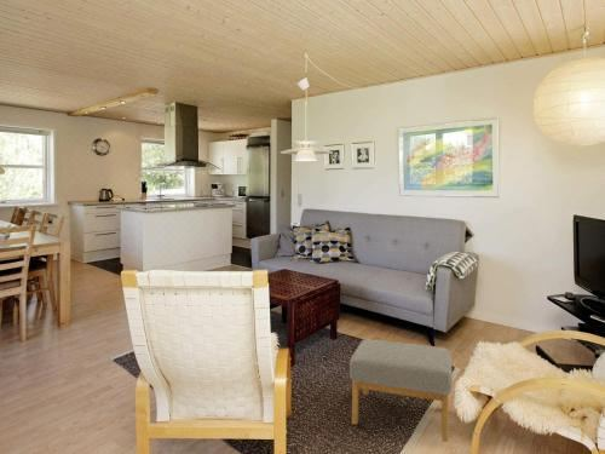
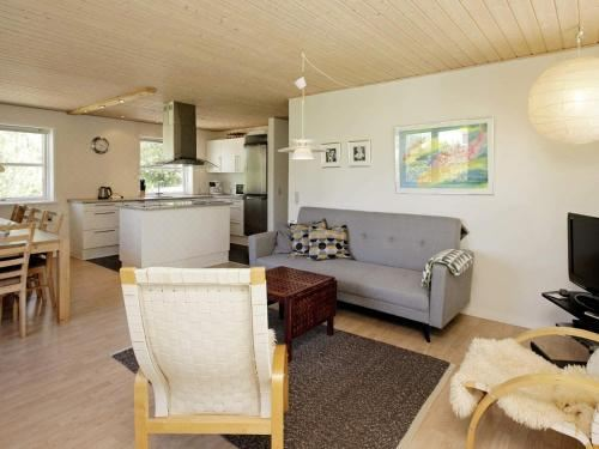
- footstool [348,339,454,443]
